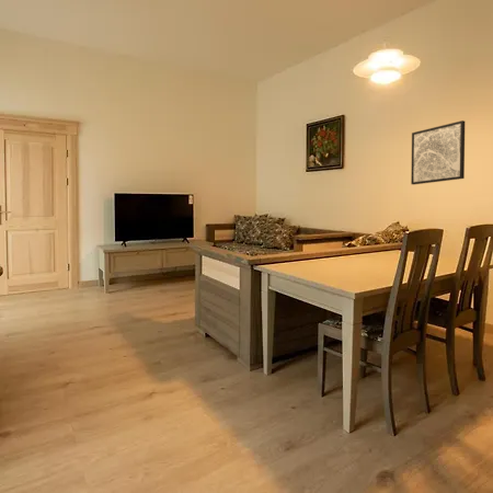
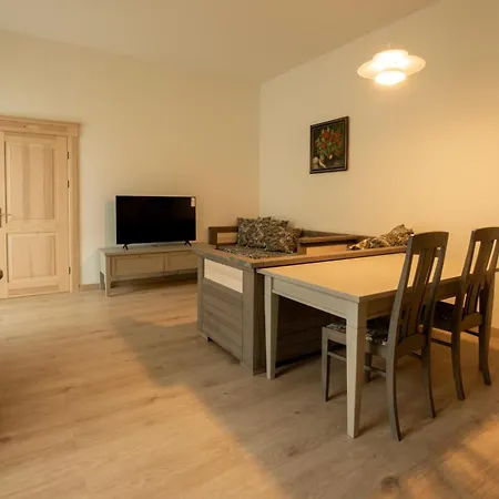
- wall art [410,119,466,185]
